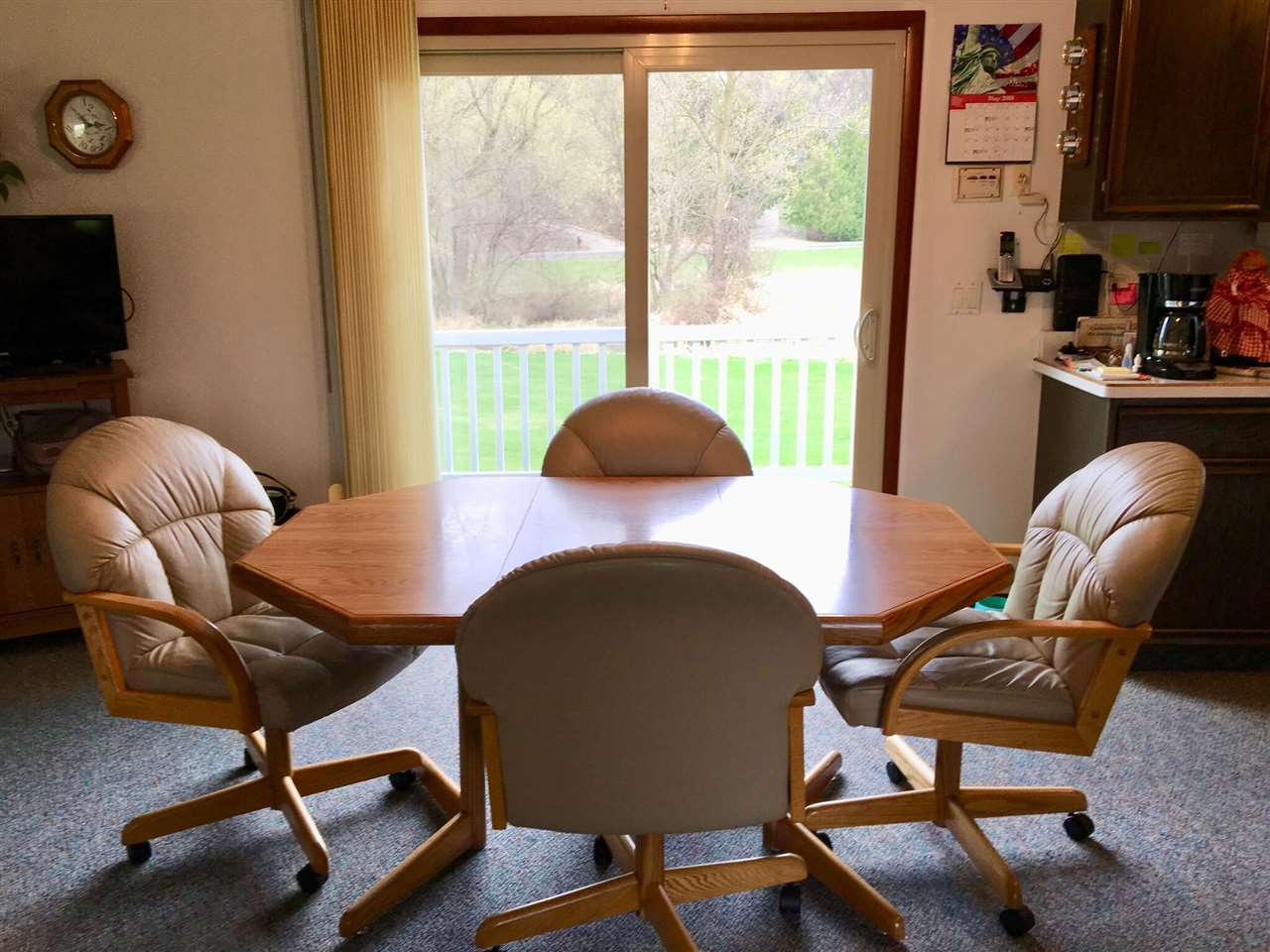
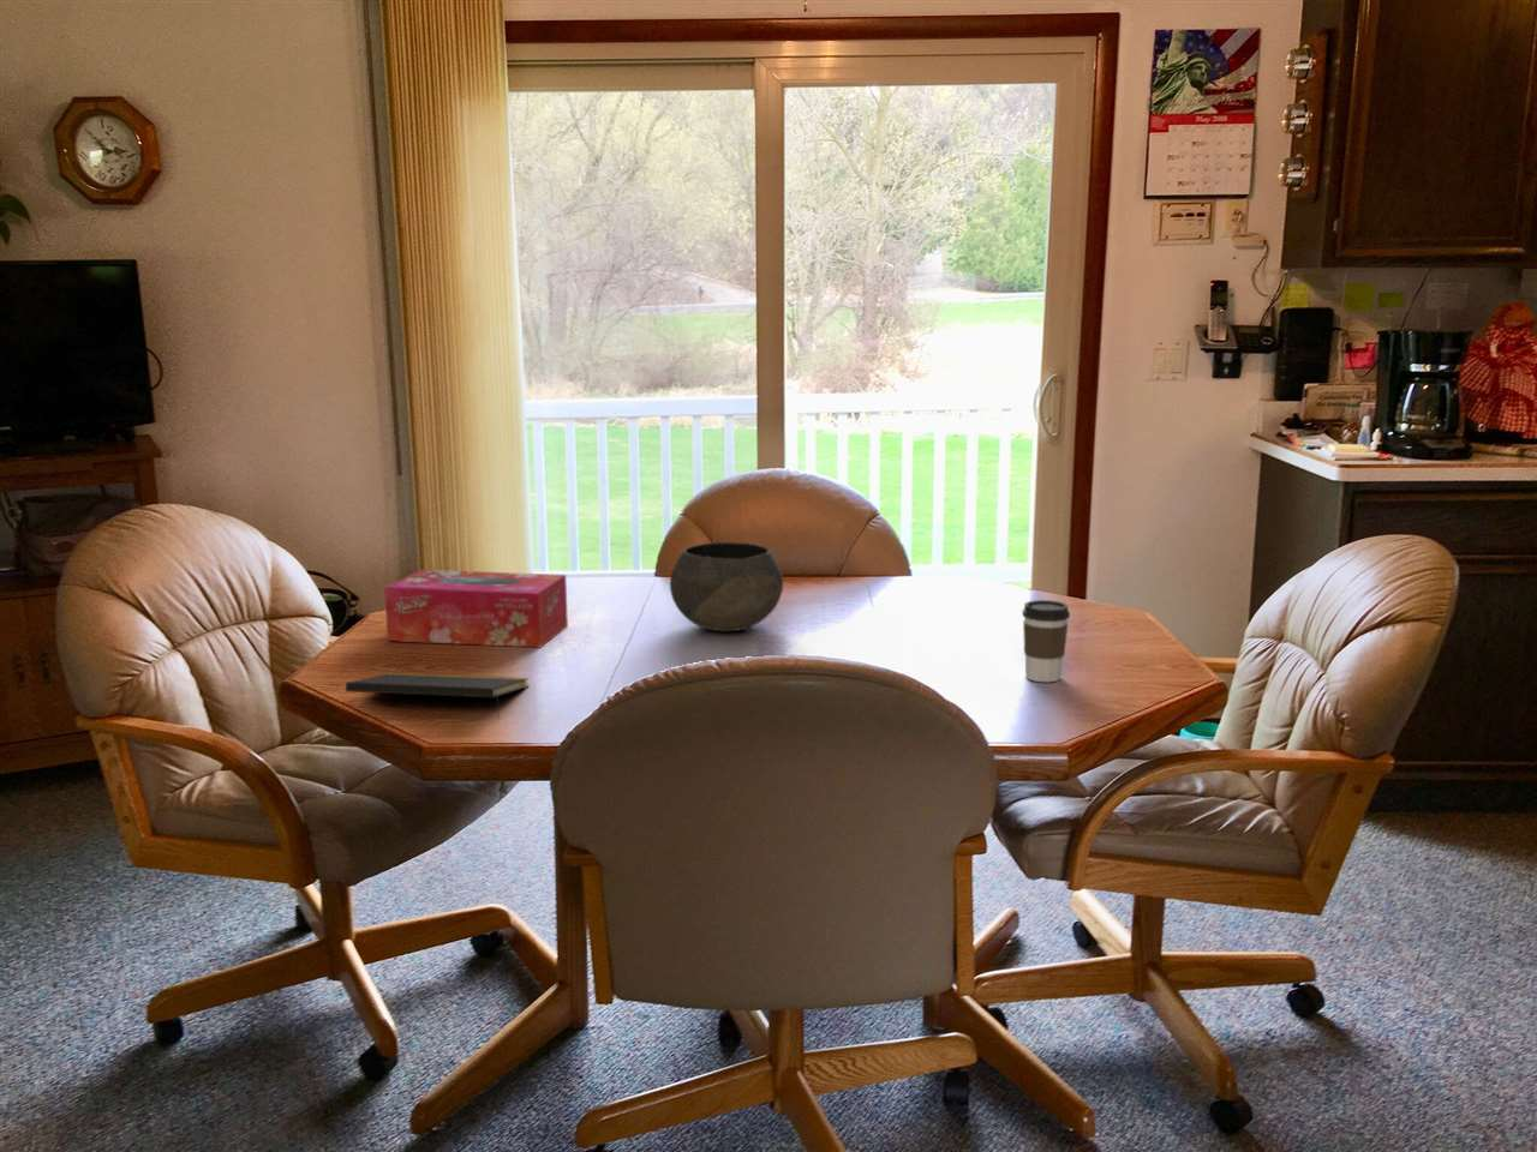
+ tissue box [384,569,569,649]
+ notepad [345,672,530,719]
+ bowl [669,541,784,633]
+ coffee cup [1020,599,1071,682]
